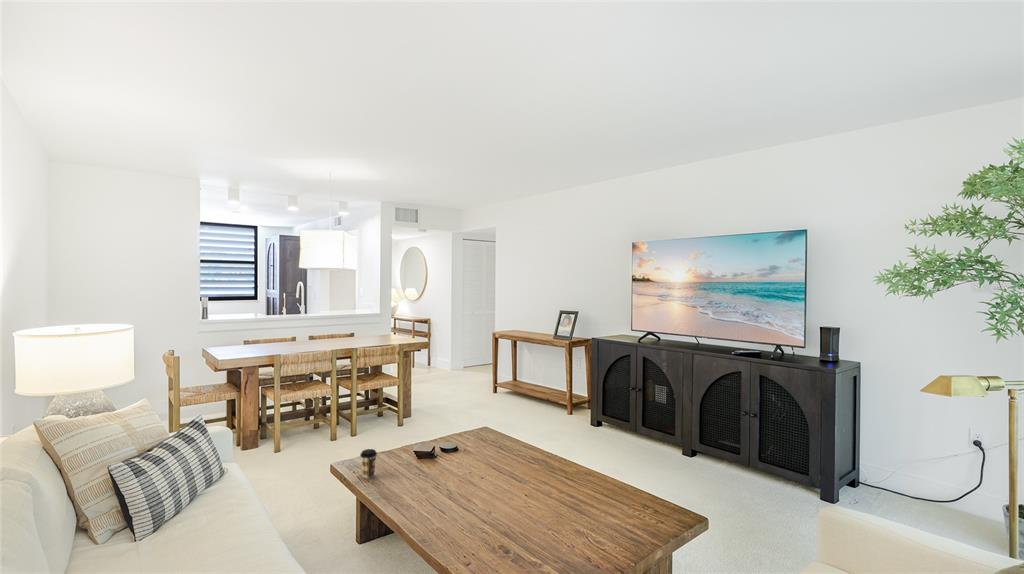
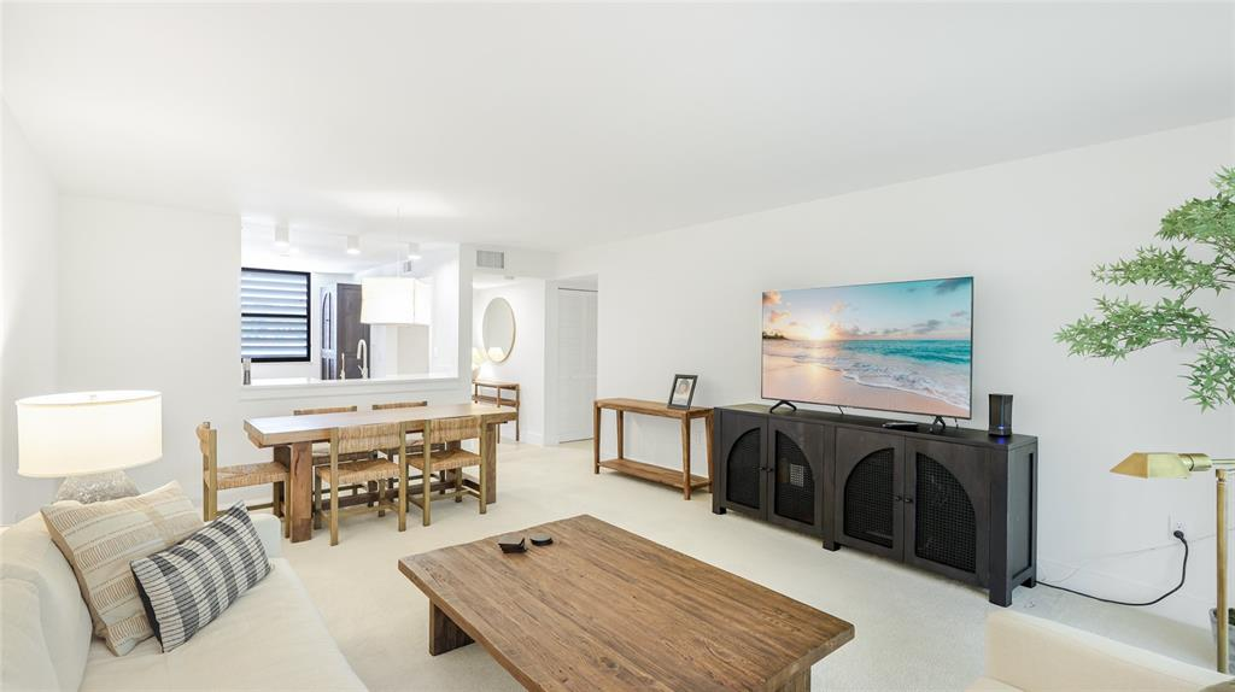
- coffee cup [359,448,378,479]
